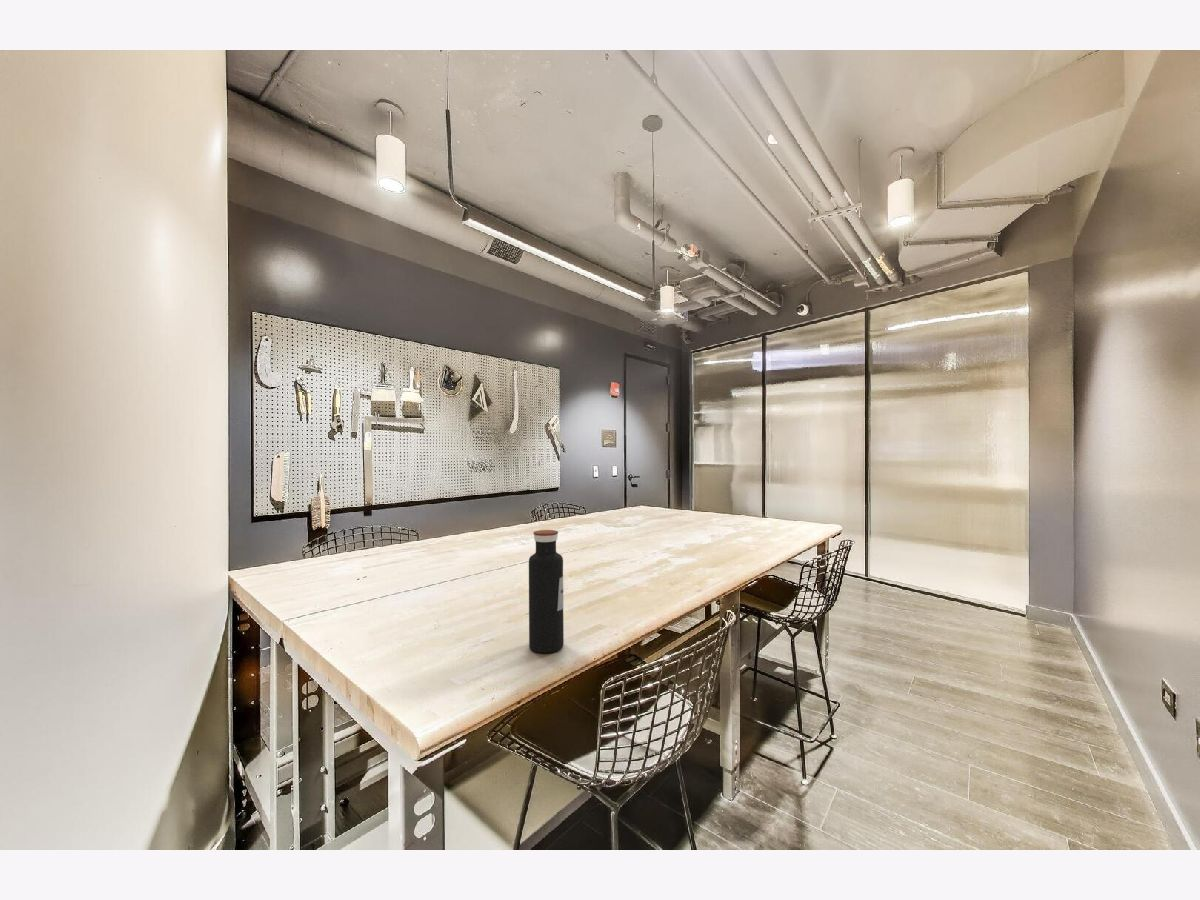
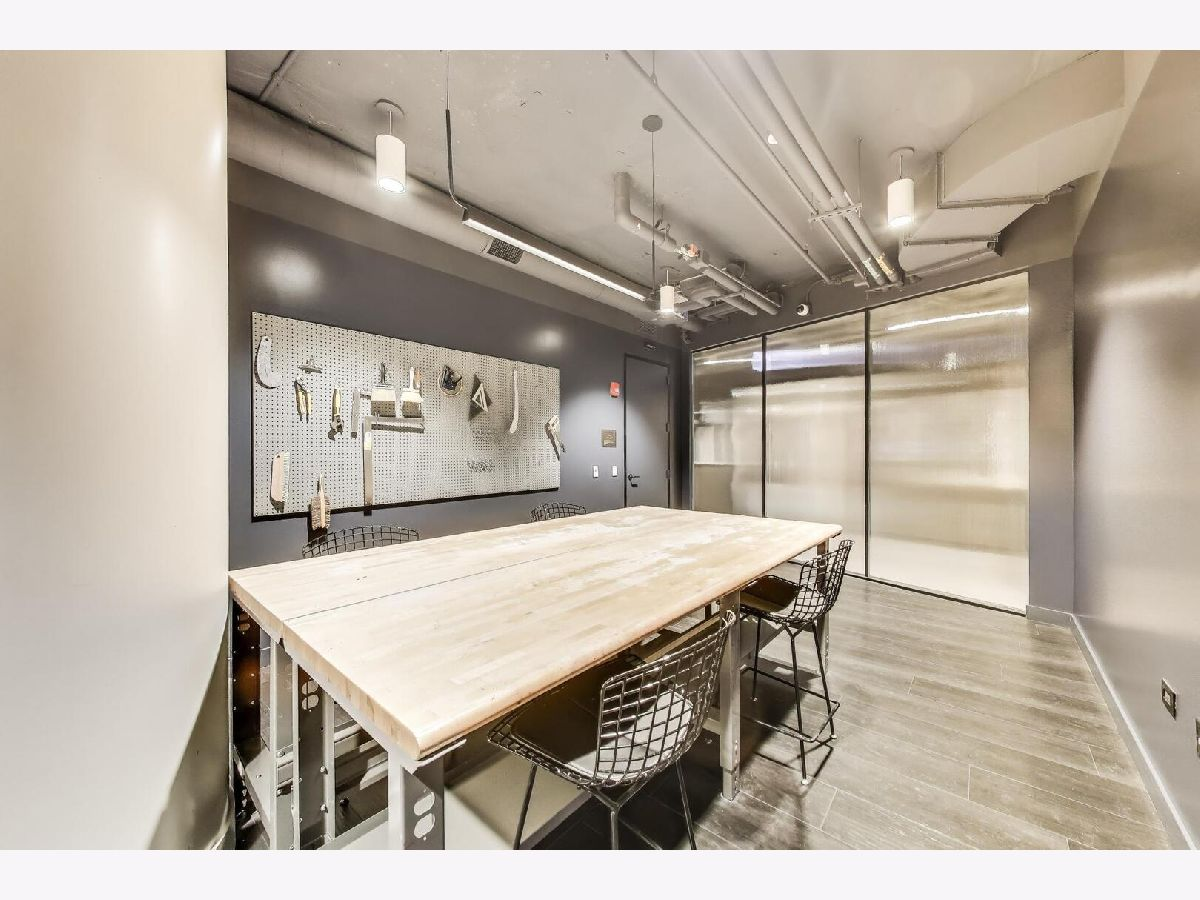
- water bottle [528,529,565,654]
